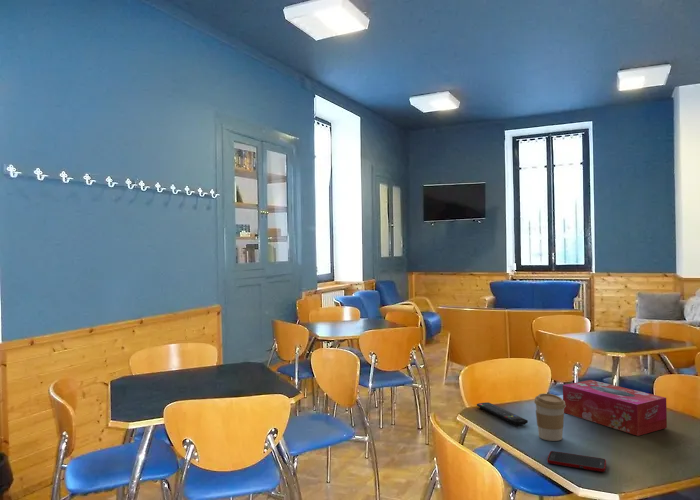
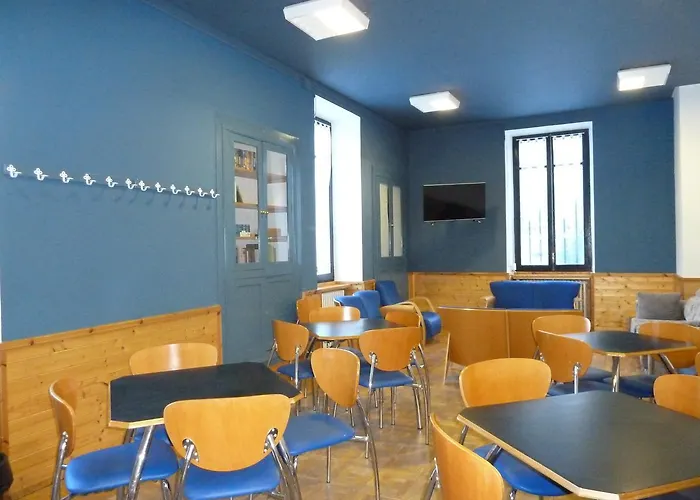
- remote control [476,401,529,427]
- tissue box [562,379,668,437]
- coffee cup [533,392,566,442]
- cell phone [546,450,607,473]
